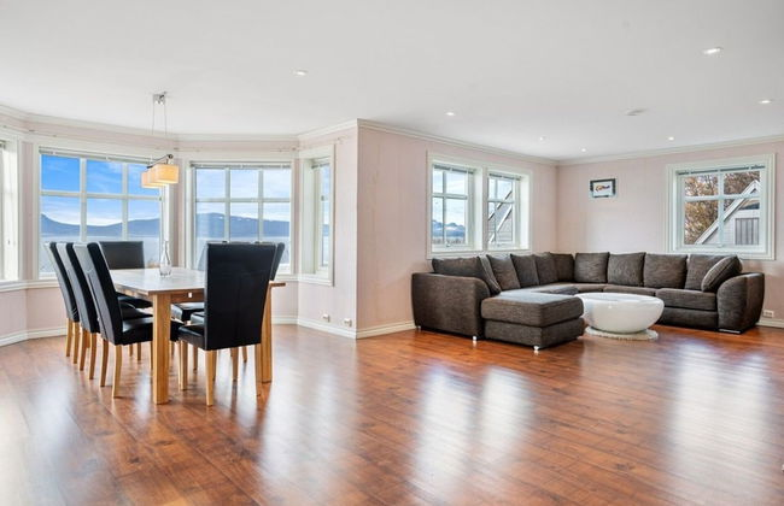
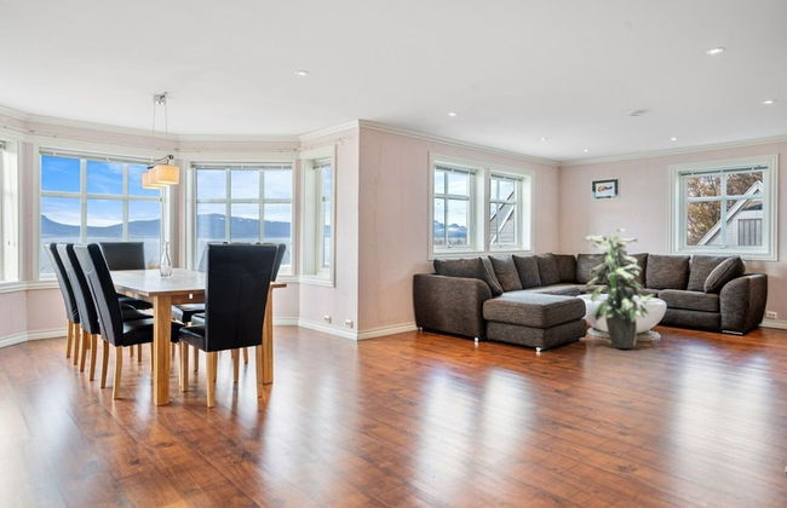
+ indoor plant [582,227,655,350]
